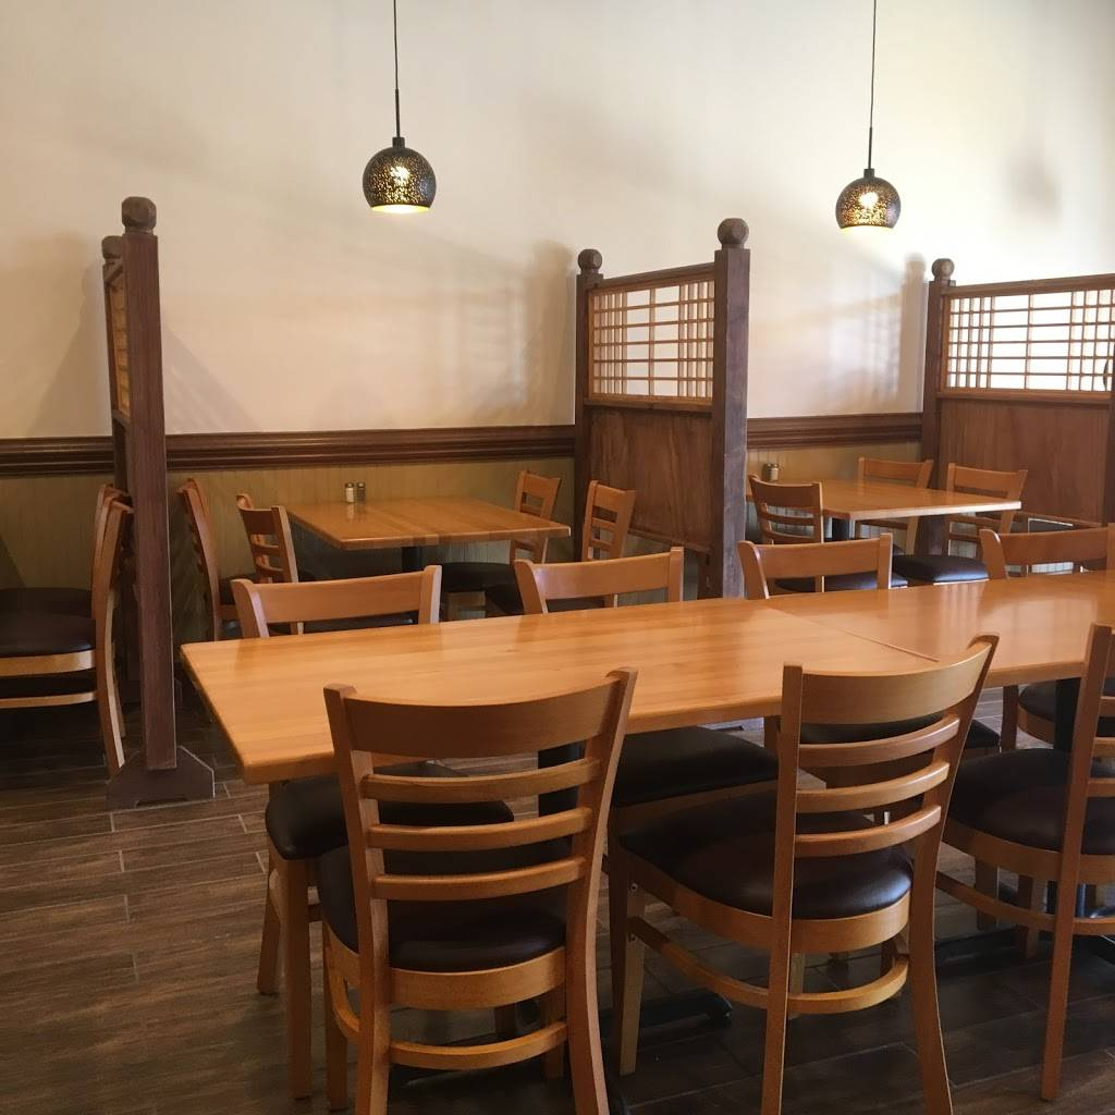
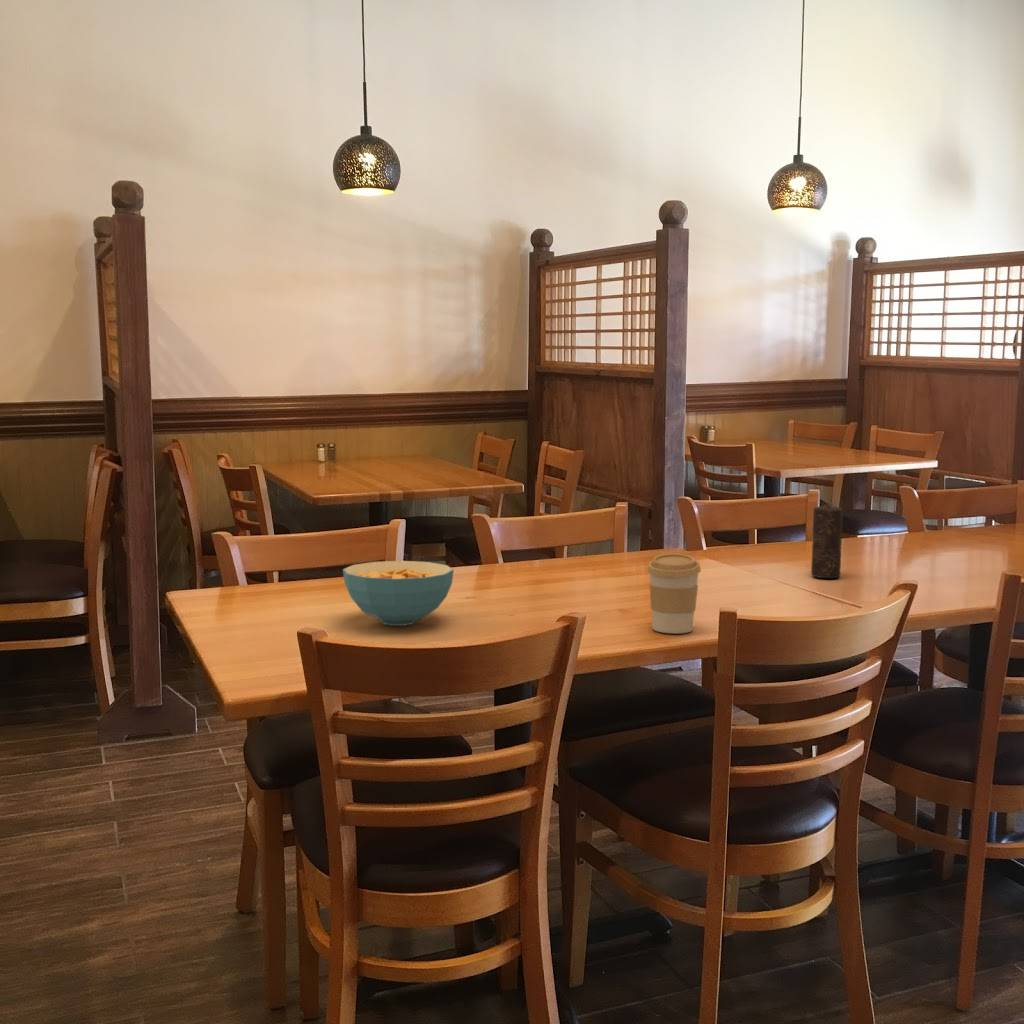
+ cereal bowl [342,560,455,627]
+ coffee cup [646,553,702,634]
+ candle [810,505,844,579]
